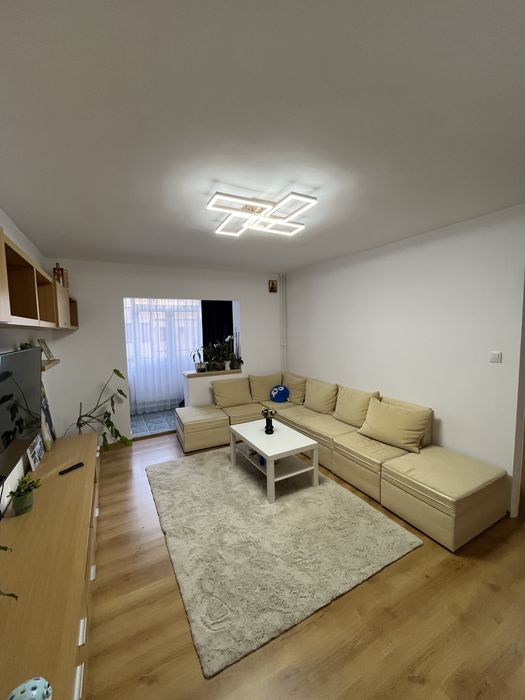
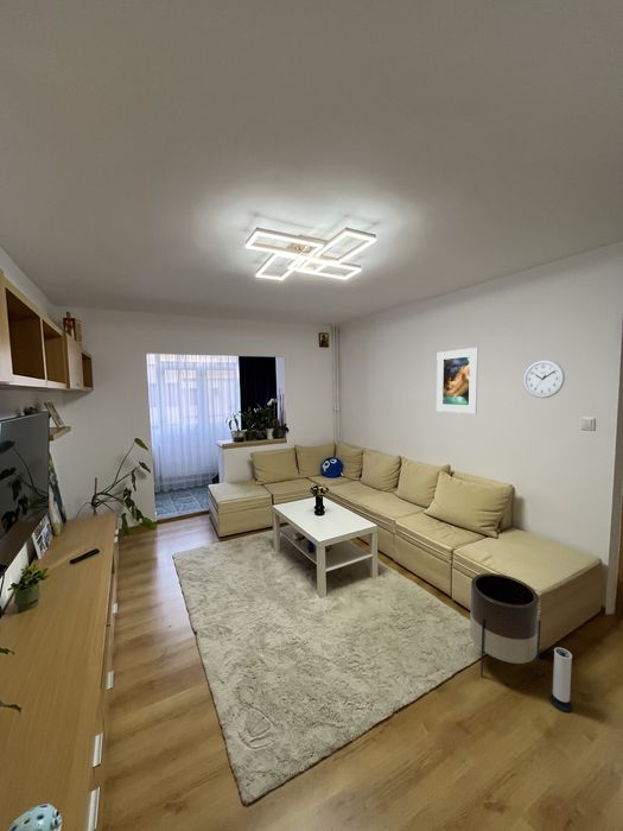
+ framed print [436,347,479,414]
+ planter [469,572,541,679]
+ speaker [548,647,573,713]
+ wall clock [522,359,566,399]
